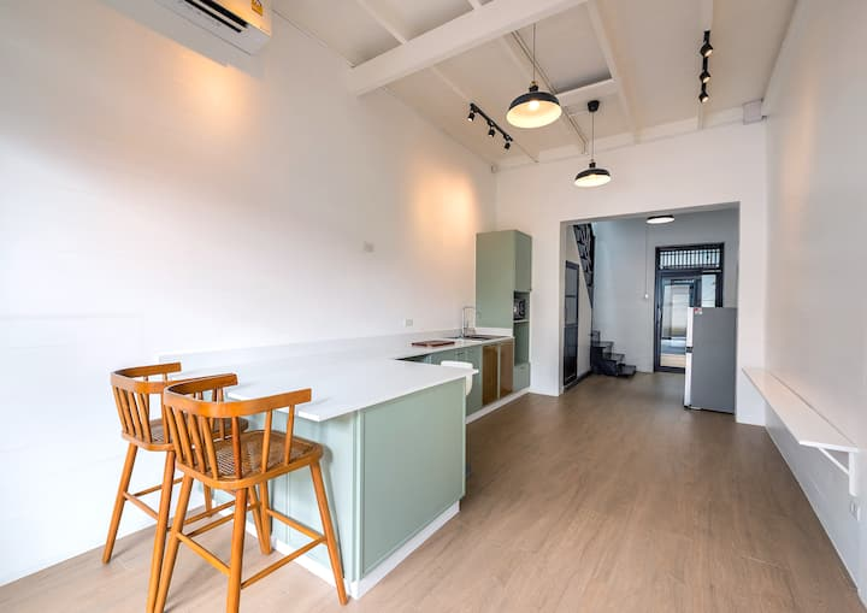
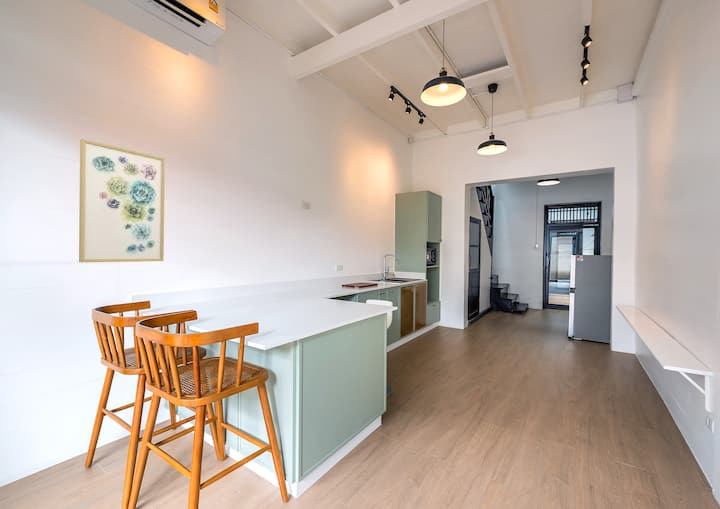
+ wall art [78,138,166,263]
